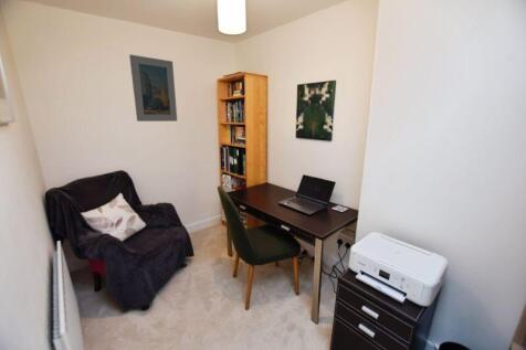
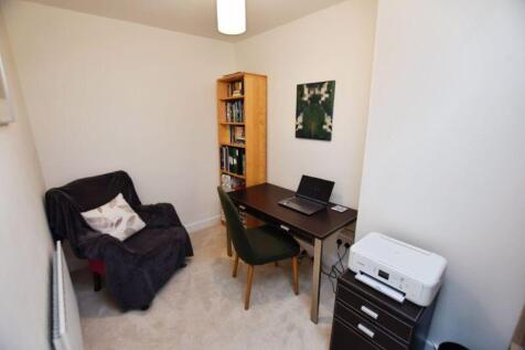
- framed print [128,54,178,123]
